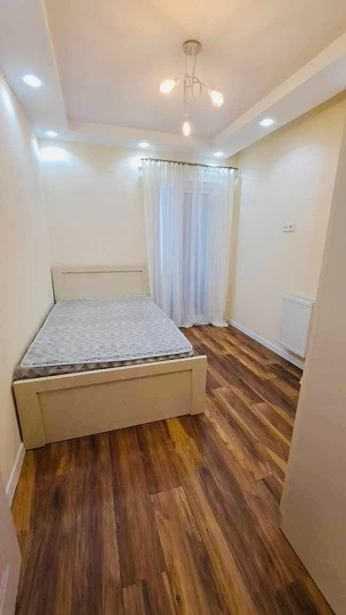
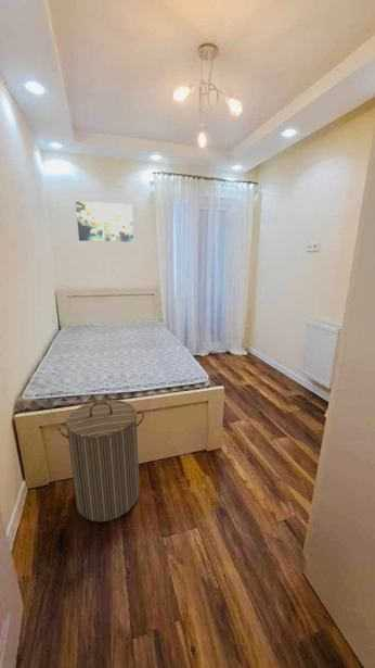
+ laundry hamper [56,399,145,522]
+ wall art [75,201,134,243]
